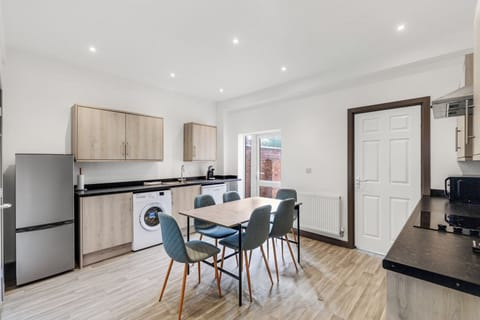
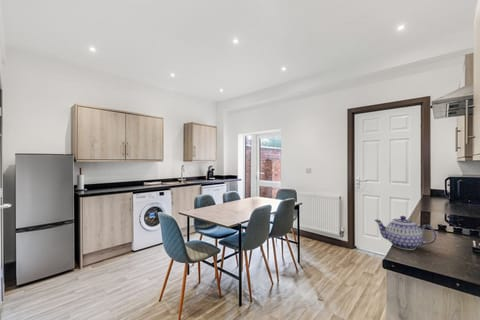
+ teapot [374,215,438,251]
